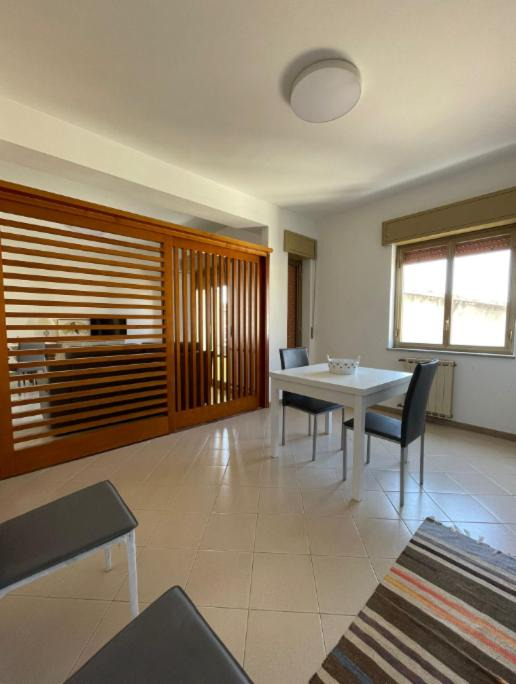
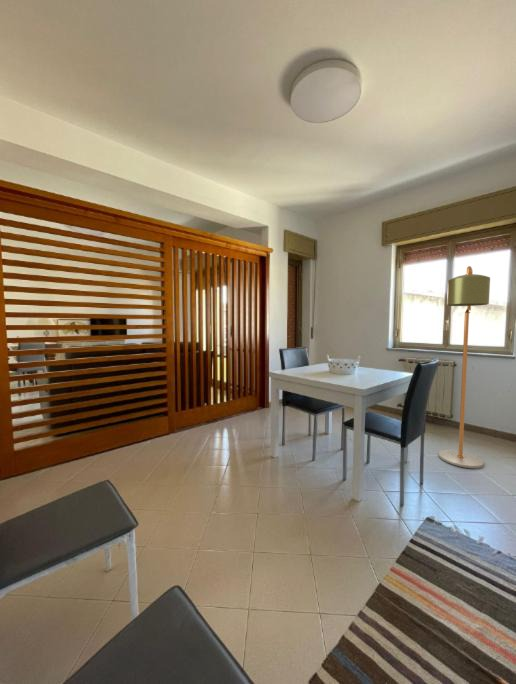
+ floor lamp [437,265,491,469]
